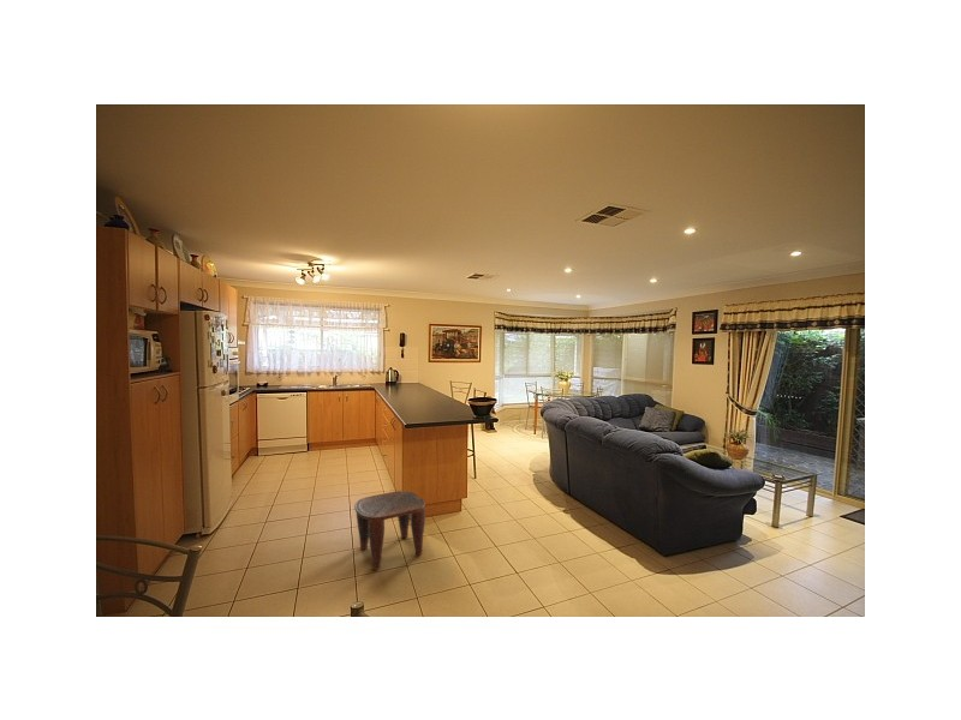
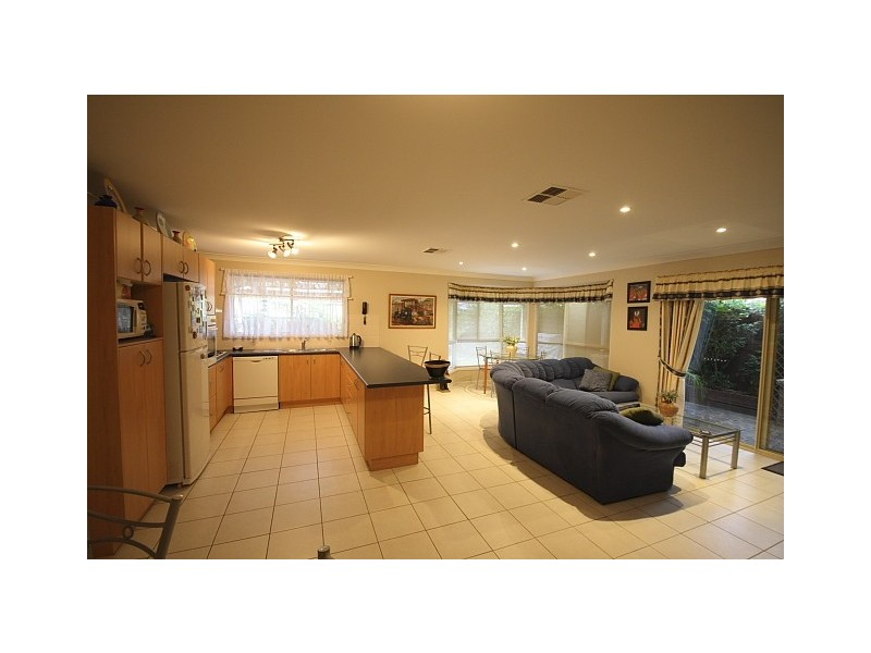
- stool [353,490,426,571]
